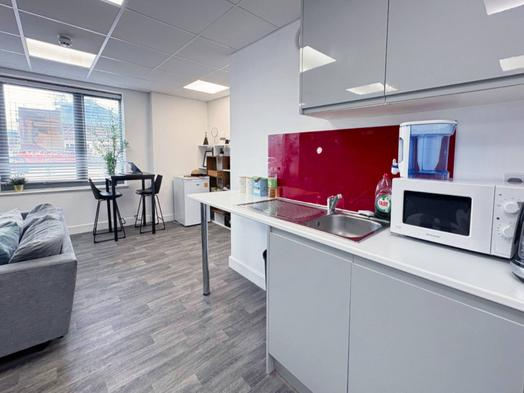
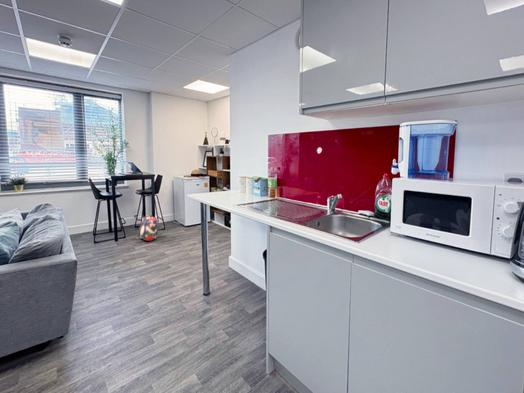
+ backpack [137,214,160,242]
